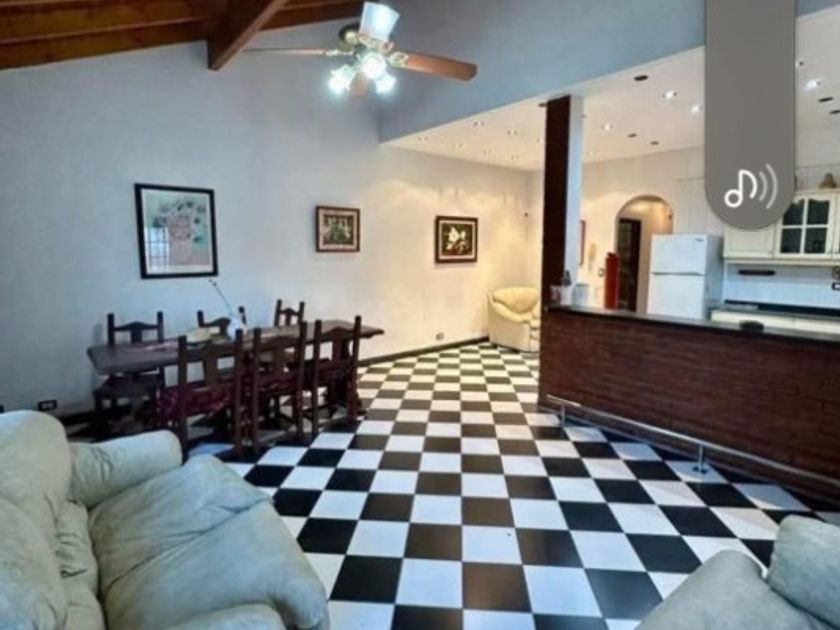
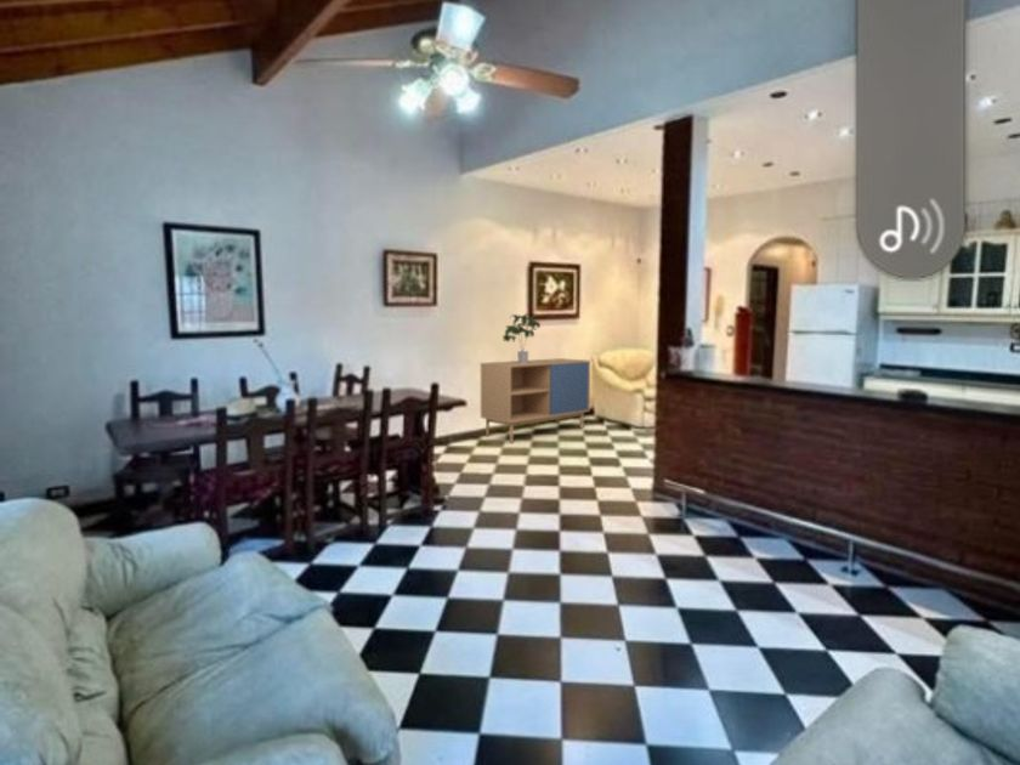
+ storage cabinet [480,357,591,443]
+ potted plant [501,312,542,363]
